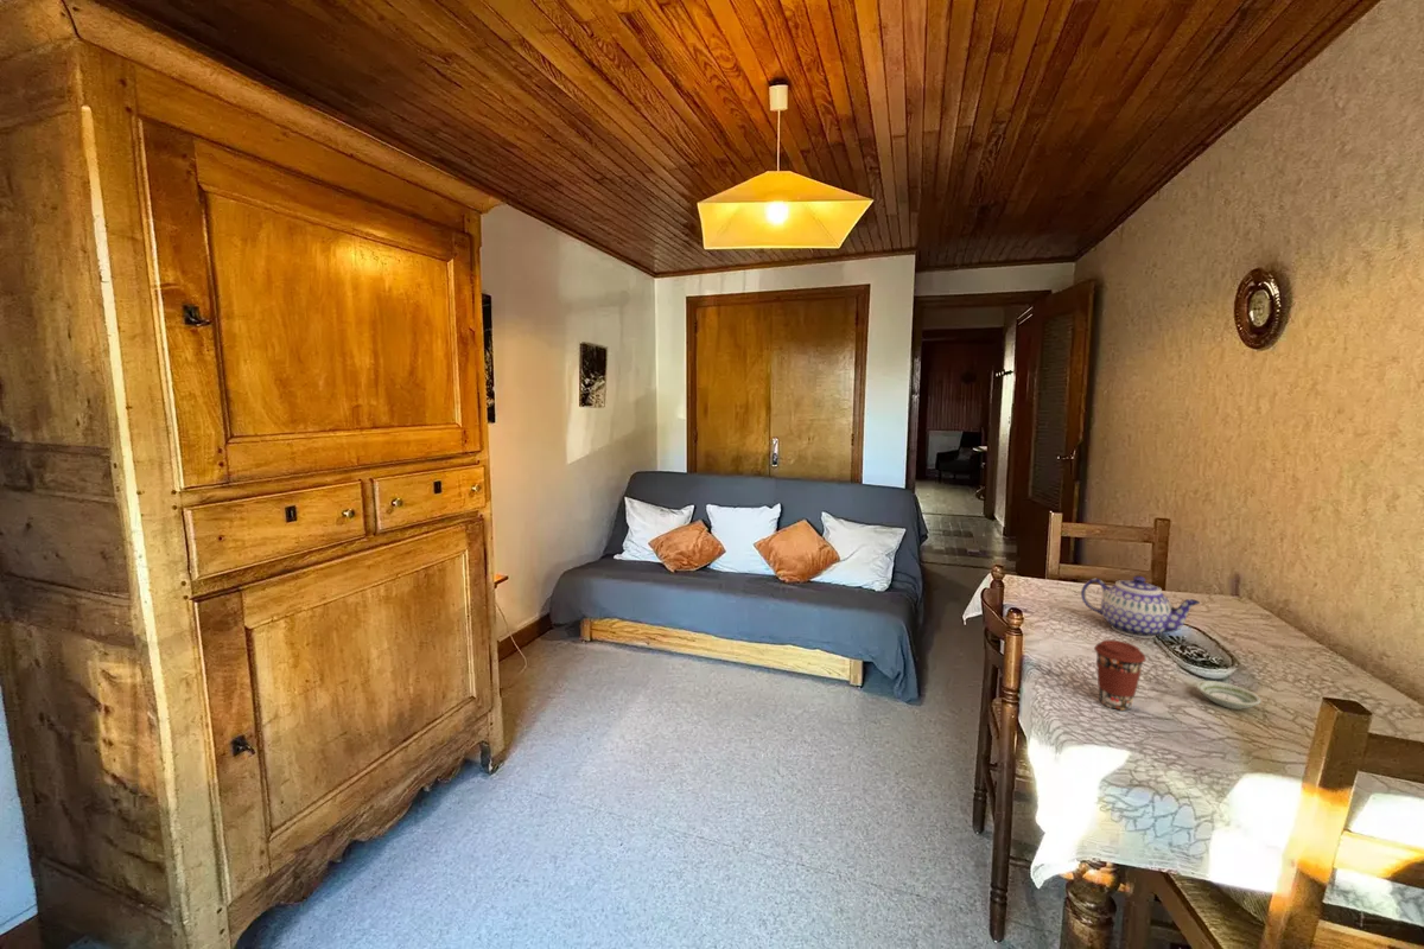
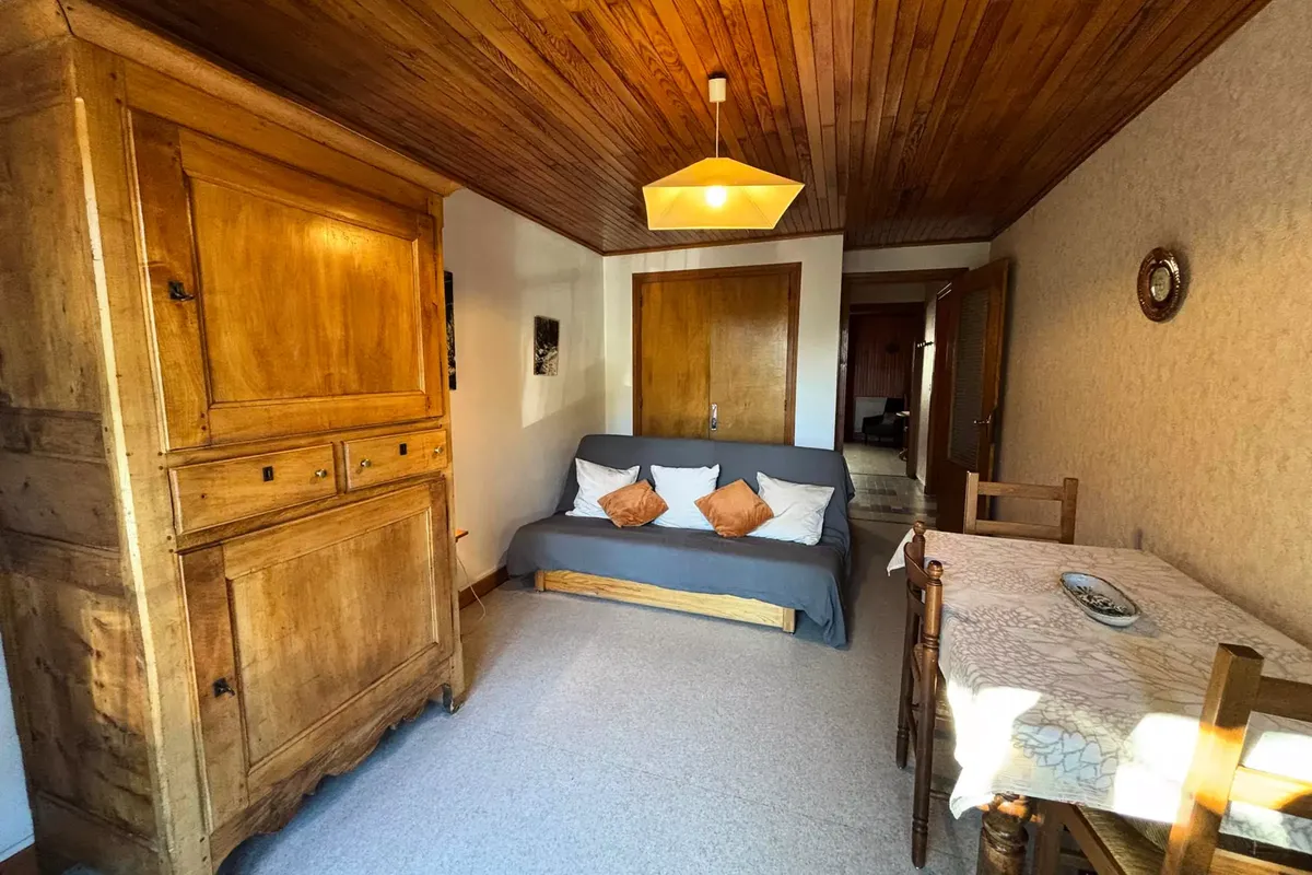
- saucer [1195,680,1263,711]
- coffee cup [1093,638,1148,712]
- teapot [1080,574,1201,639]
